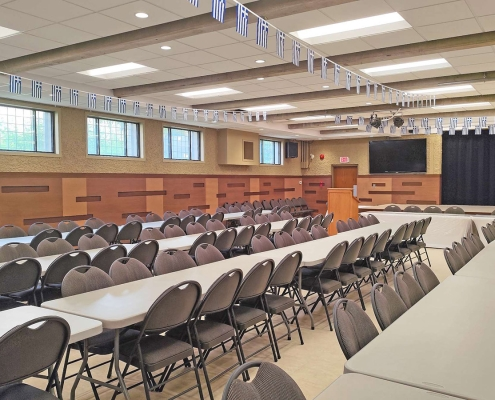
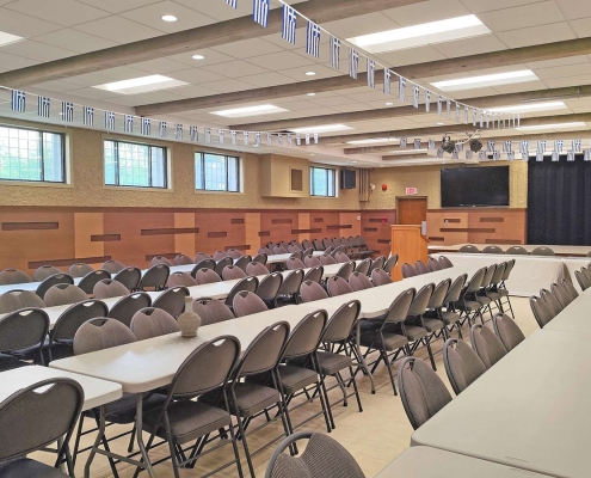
+ bottle [176,295,202,338]
